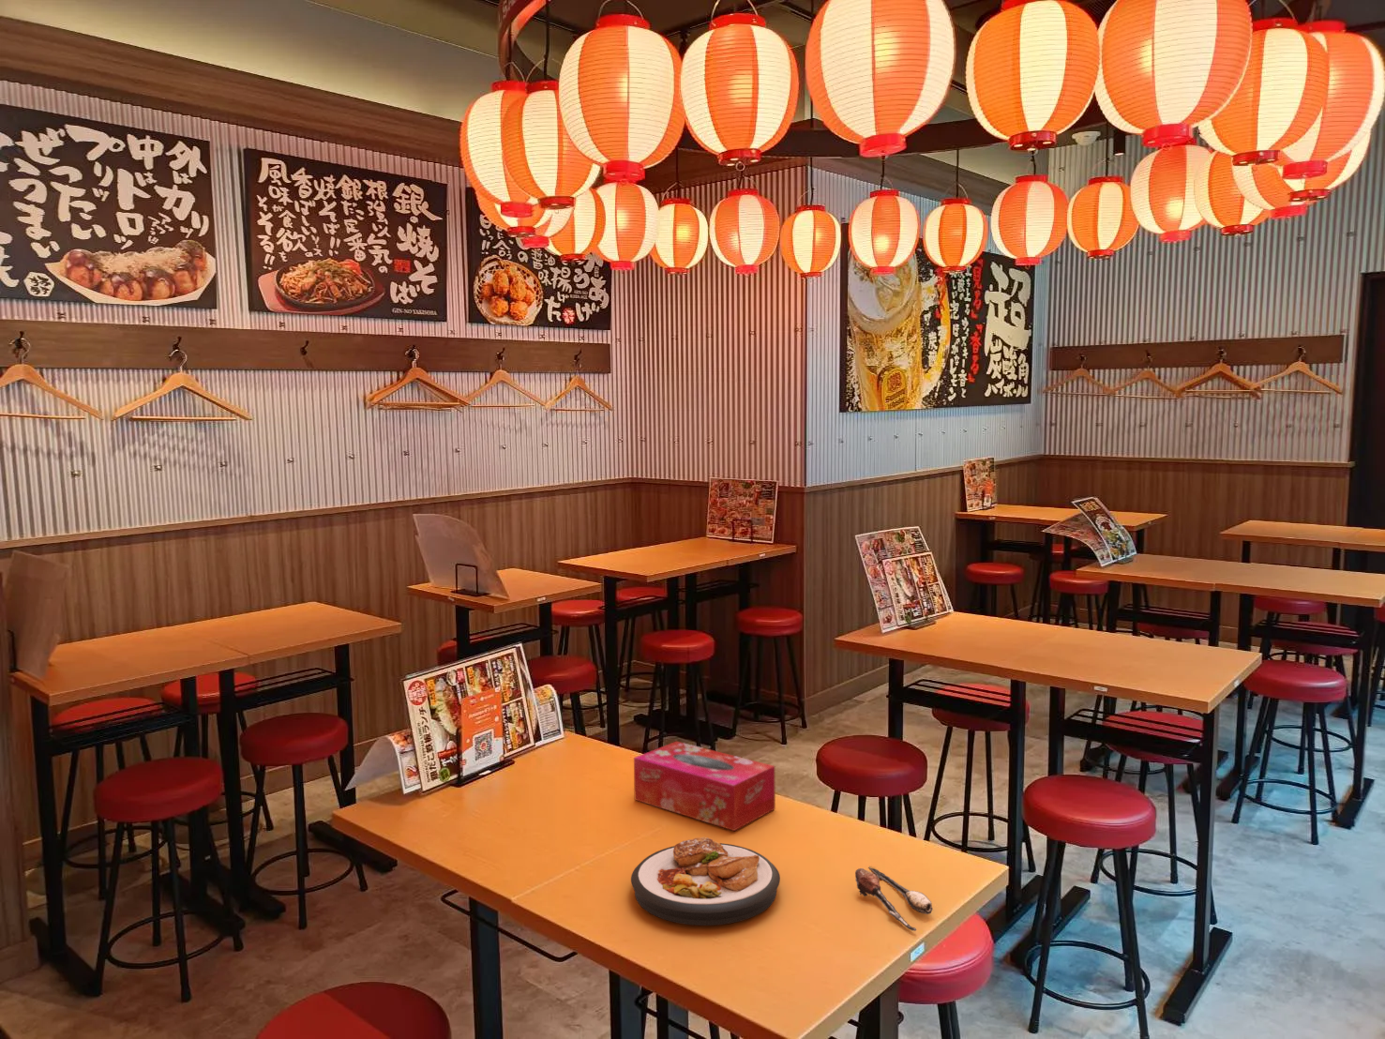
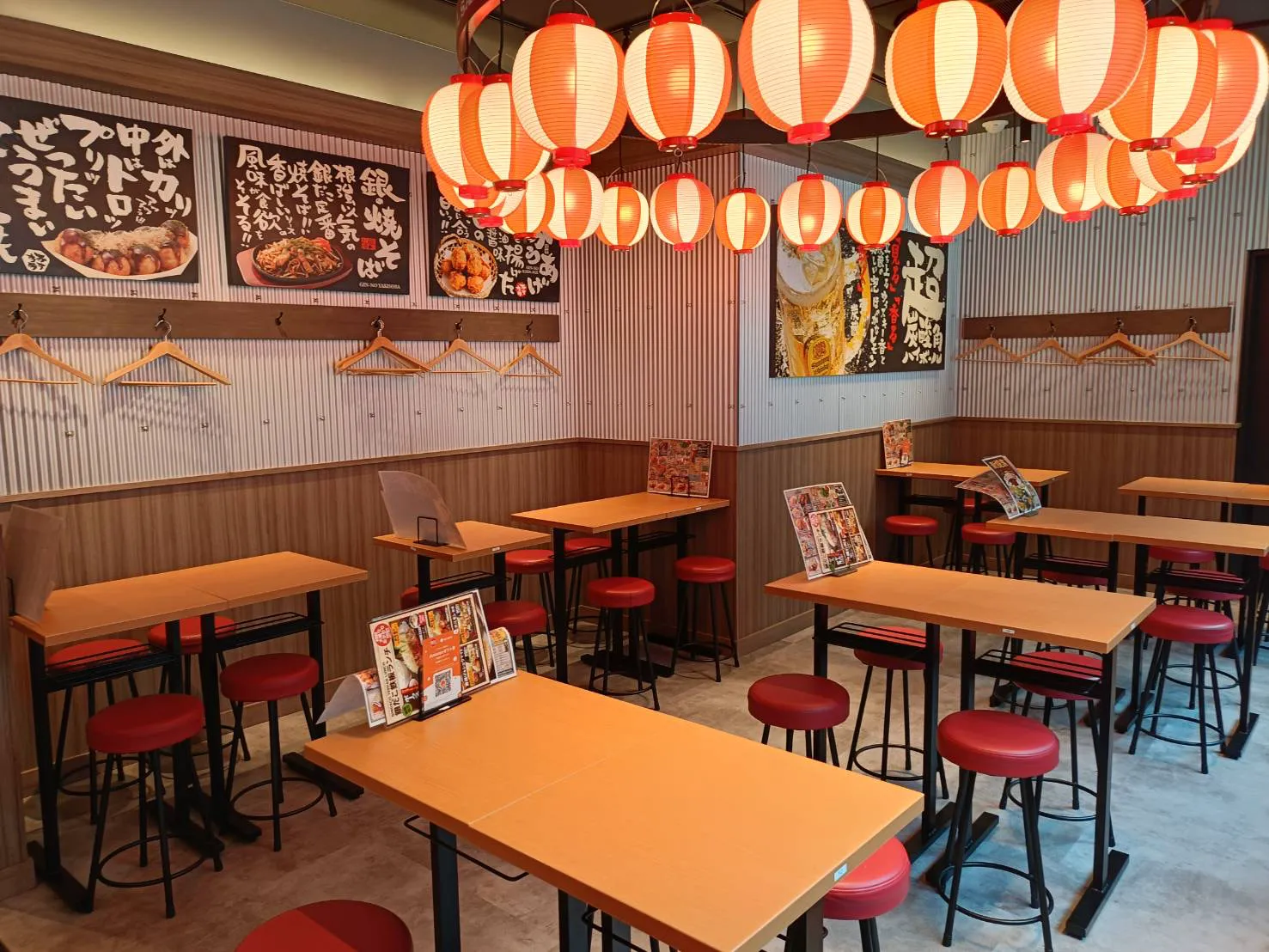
- plate [630,836,781,927]
- spoon [855,865,934,932]
- tissue box [633,741,776,832]
